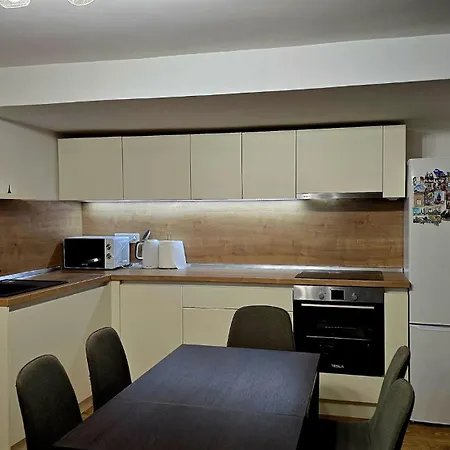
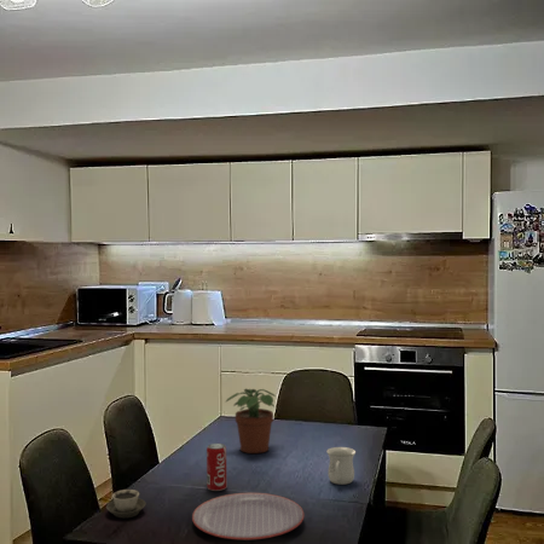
+ potted plant [224,388,276,455]
+ beverage can [206,442,228,492]
+ cup [105,488,147,519]
+ plate [191,492,306,542]
+ mug [325,446,357,486]
